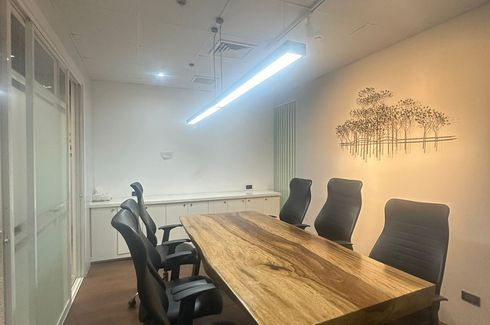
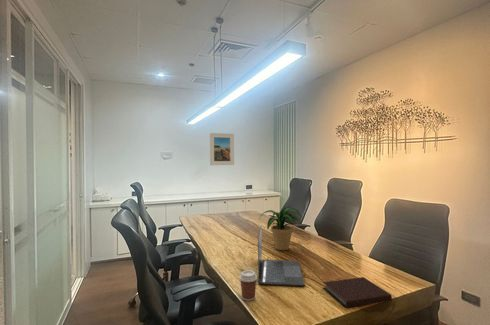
+ potted plant [258,206,303,251]
+ laptop [257,226,306,287]
+ notebook [322,276,393,309]
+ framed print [209,132,235,166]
+ coffee cup [238,269,258,302]
